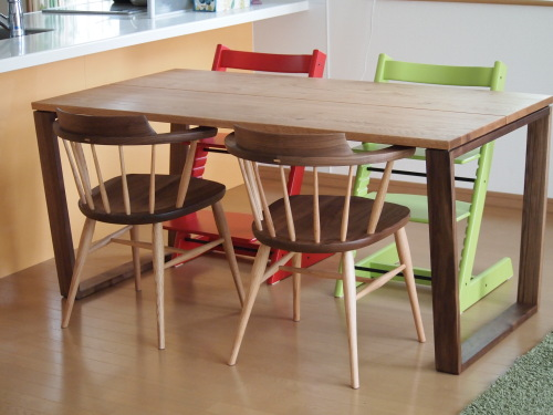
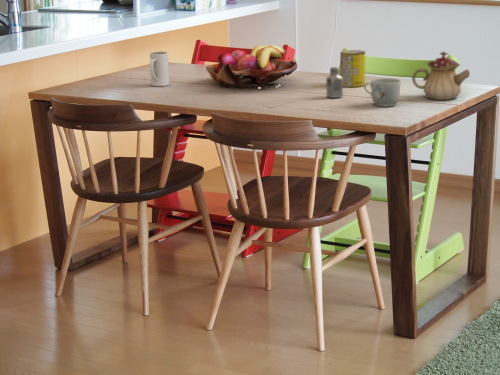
+ fruit basket [205,44,299,89]
+ teapot [411,51,471,101]
+ saltshaker [325,66,344,99]
+ mug [148,51,170,87]
+ beverage can [339,49,366,88]
+ mug [363,77,402,107]
